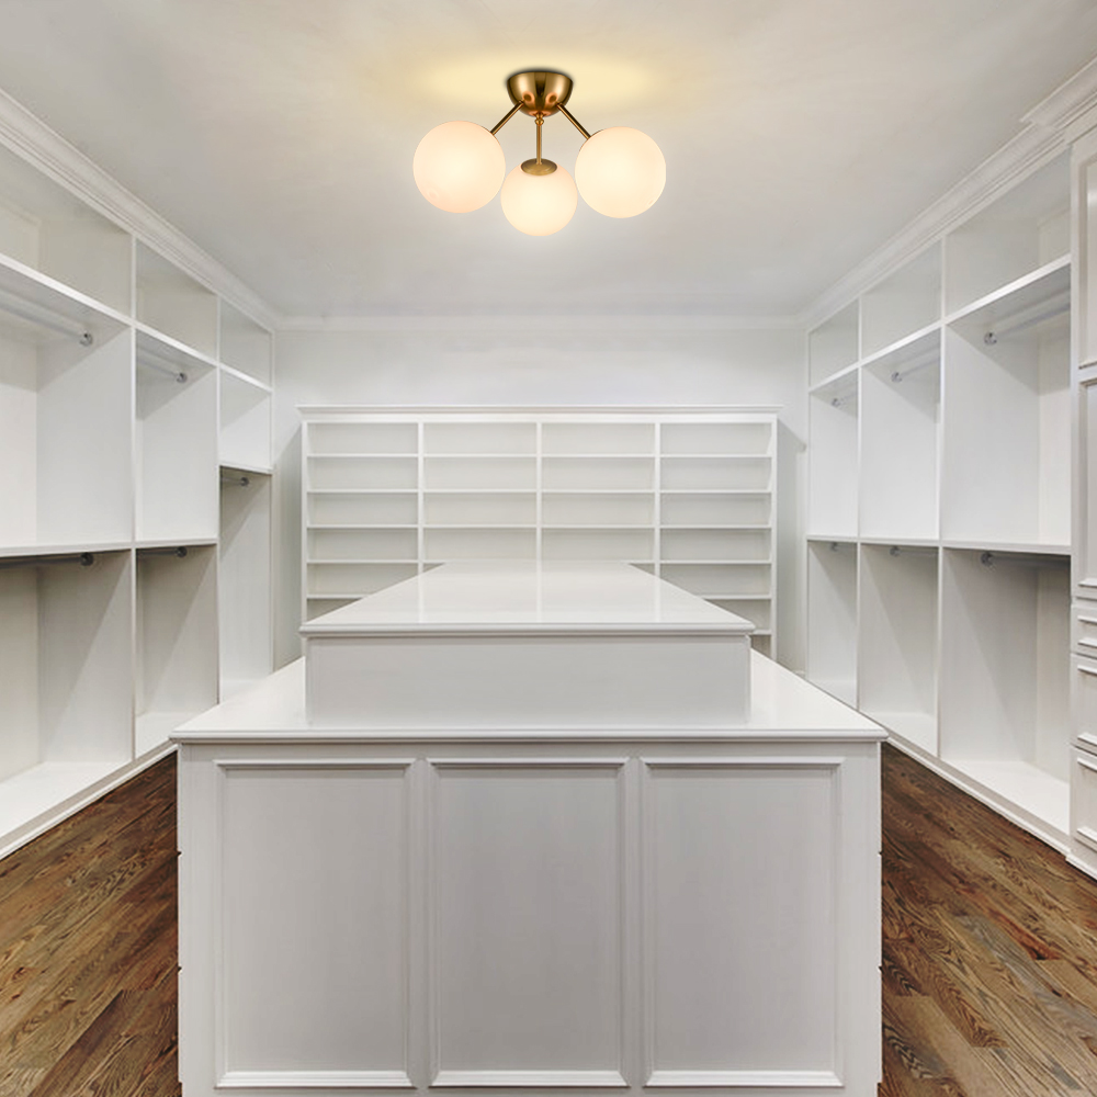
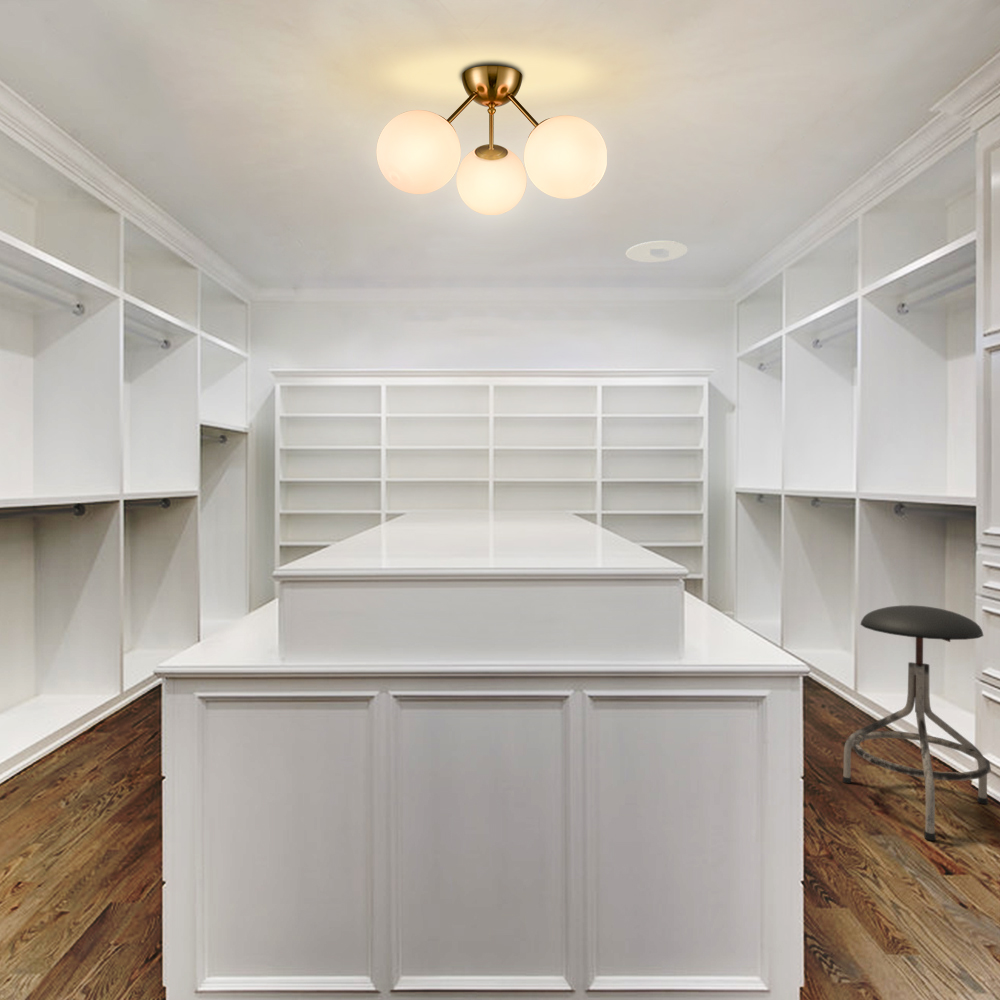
+ recessed light [625,240,689,263]
+ stool [841,604,992,841]
